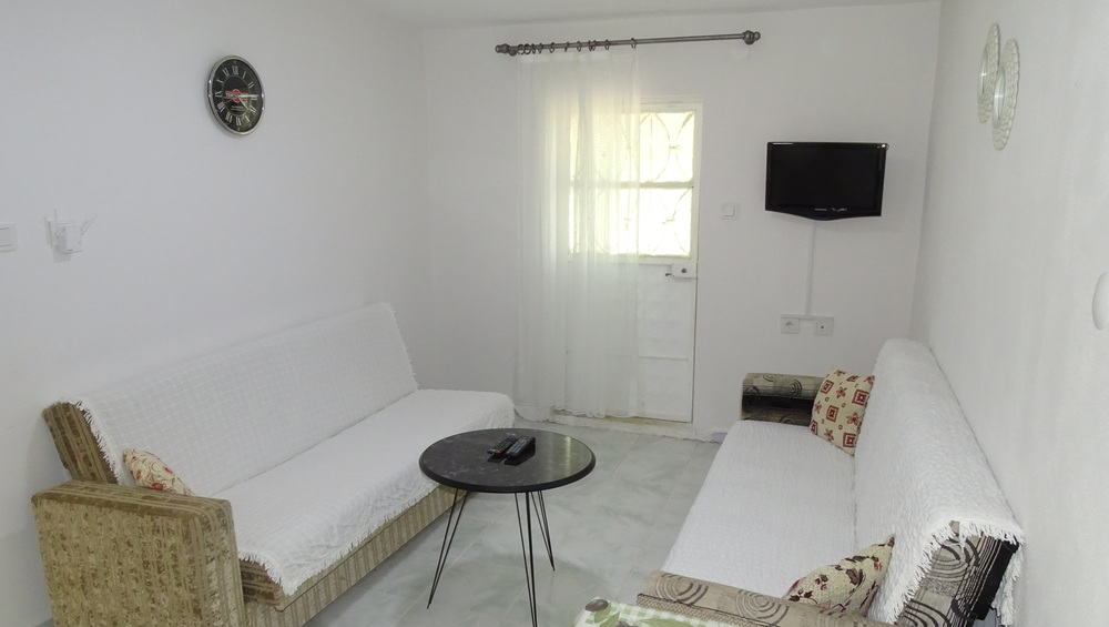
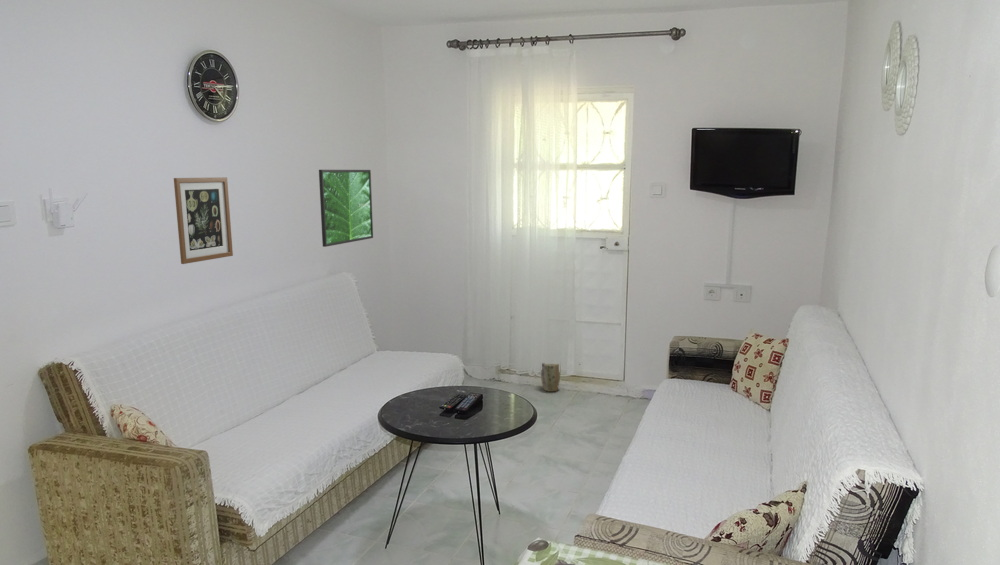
+ plant pot [540,362,561,393]
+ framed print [318,169,374,248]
+ wall art [173,176,234,265]
